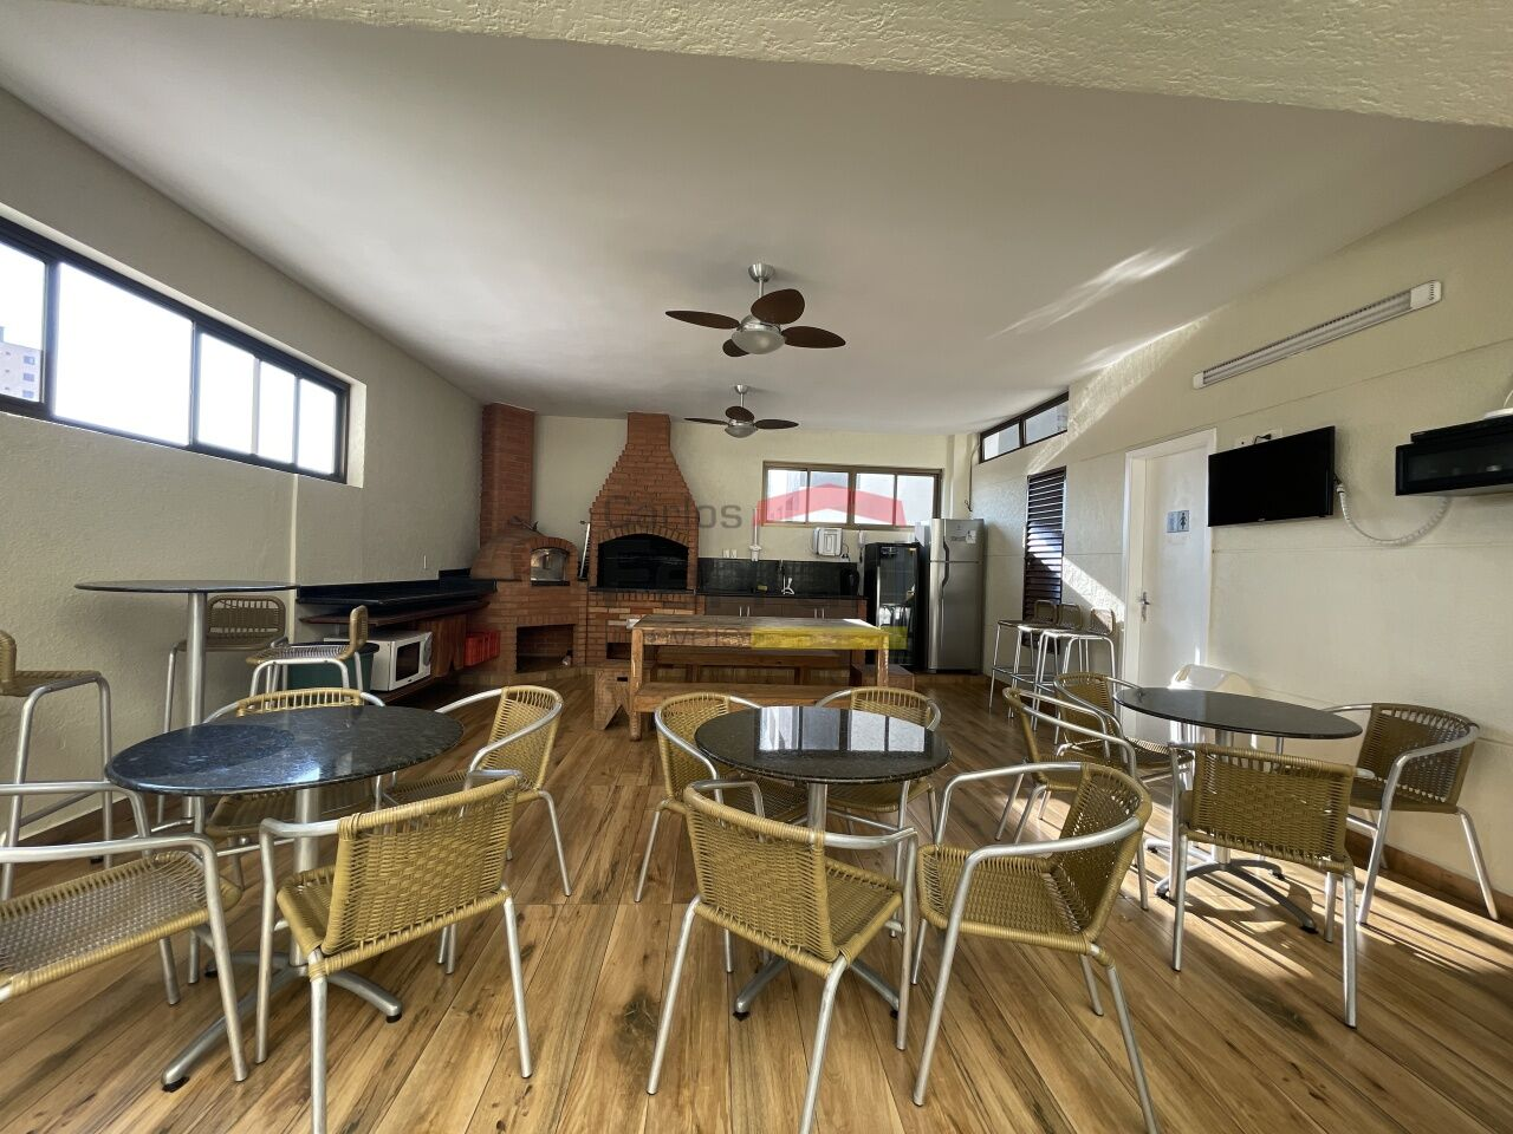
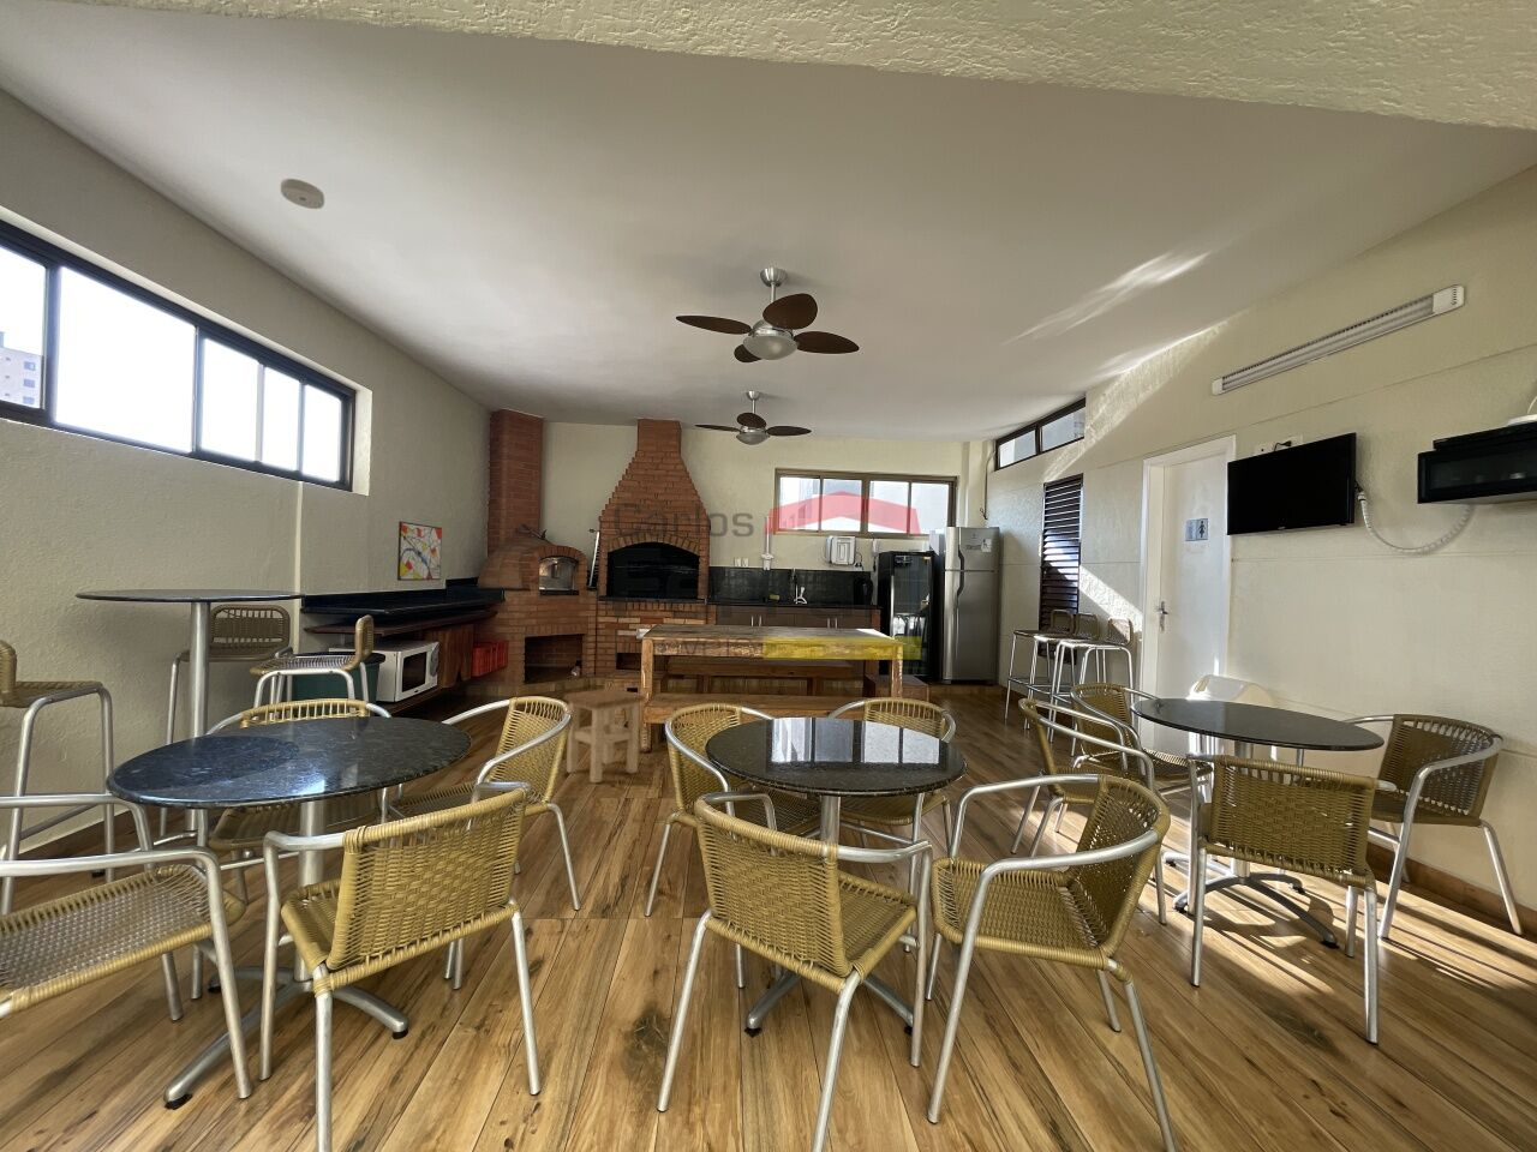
+ smoke detector [280,178,326,211]
+ stool [563,686,646,785]
+ wall art [396,520,443,582]
